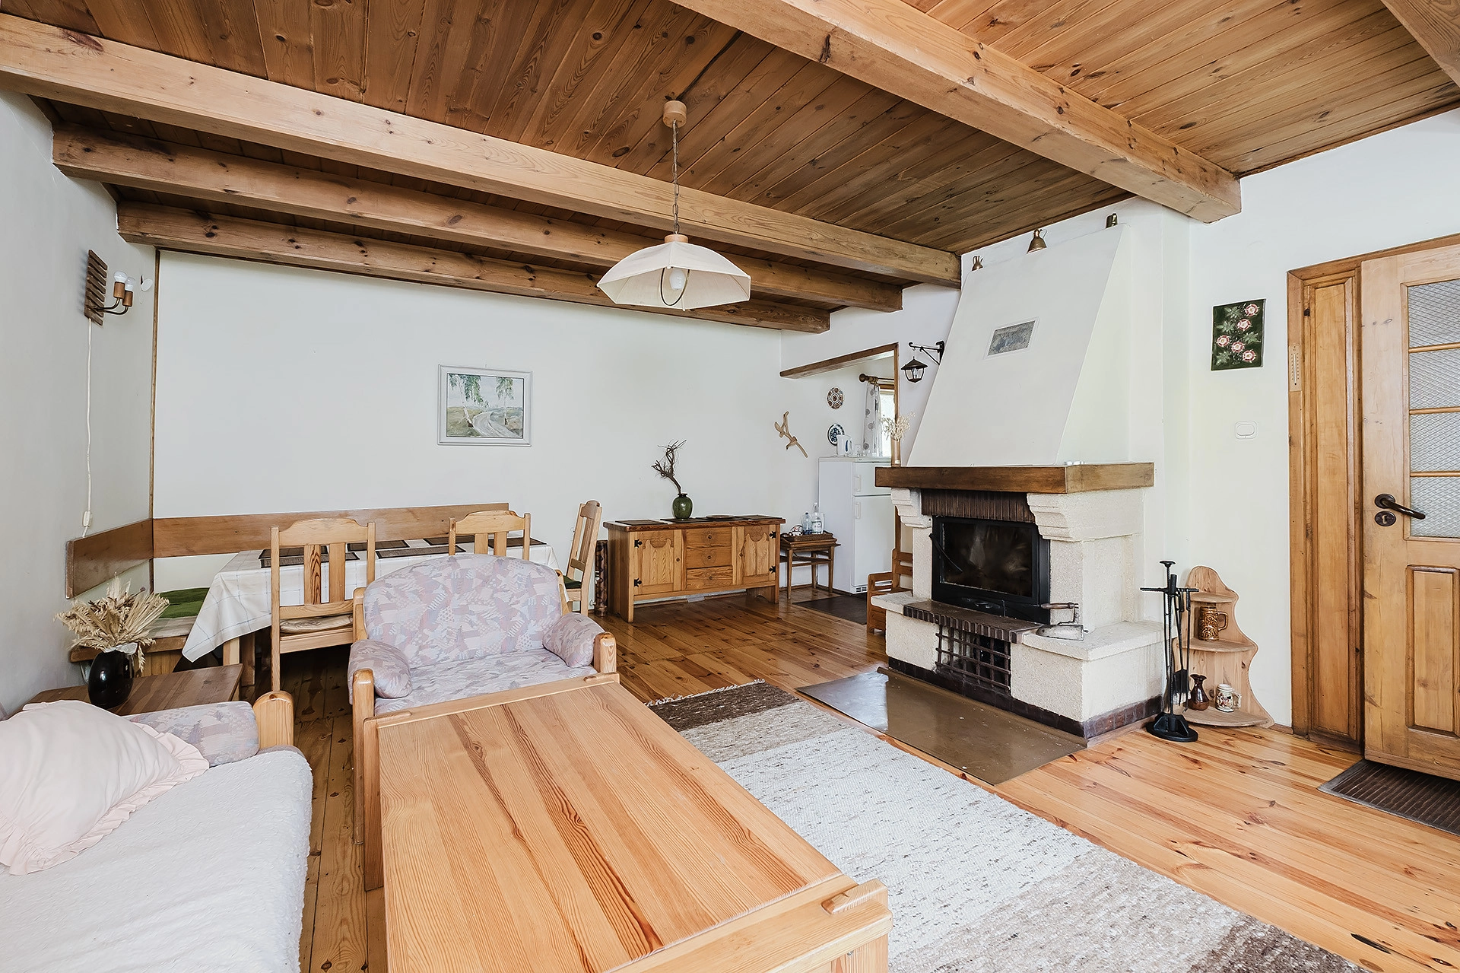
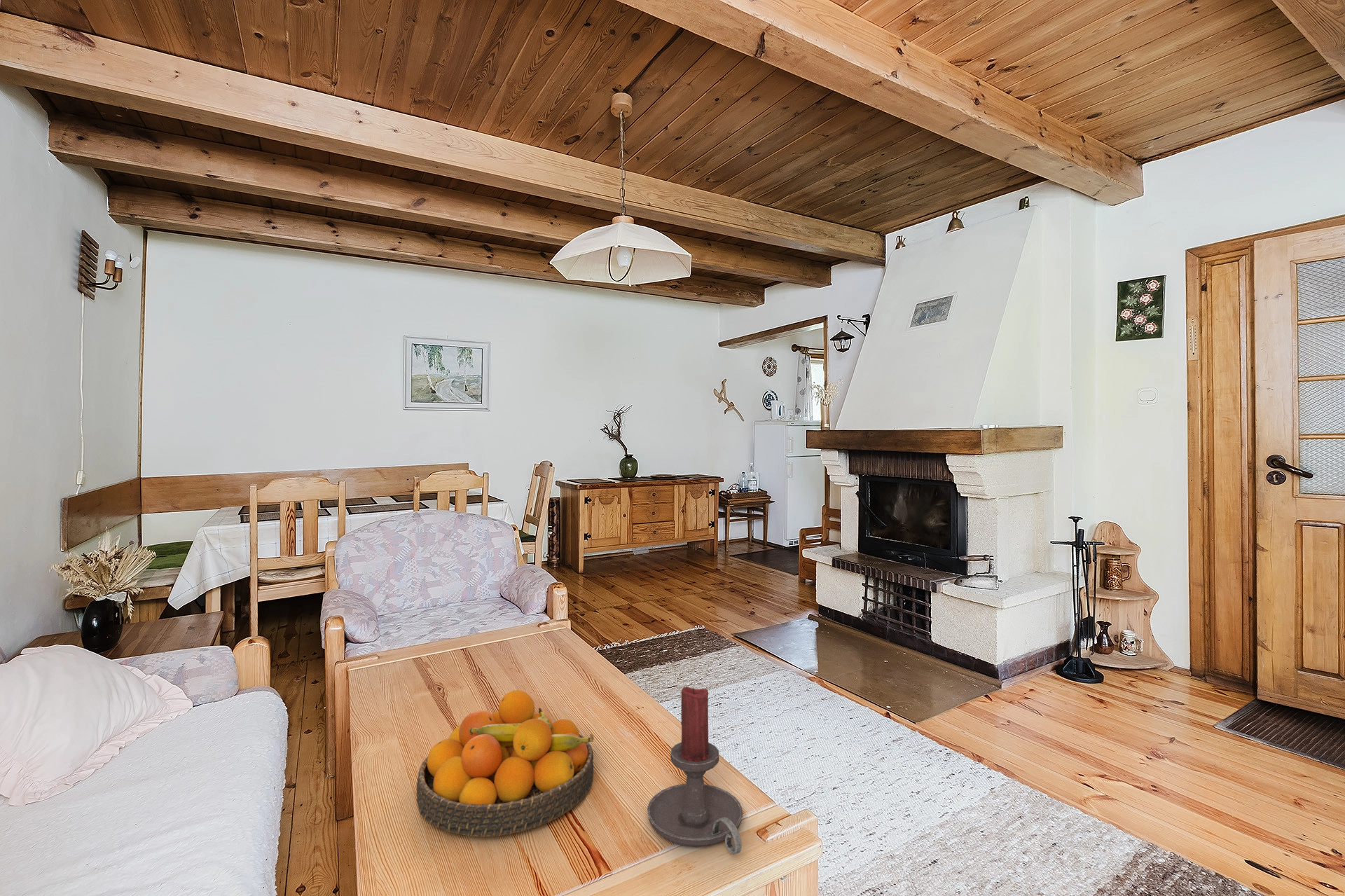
+ fruit bowl [416,689,595,838]
+ candle holder [647,686,743,855]
